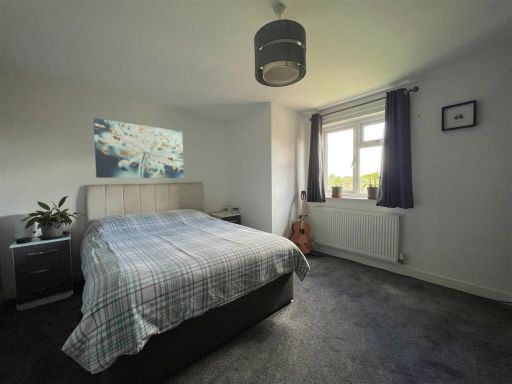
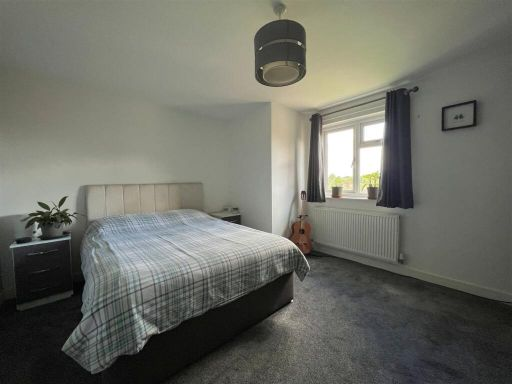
- wall art [93,117,185,179]
